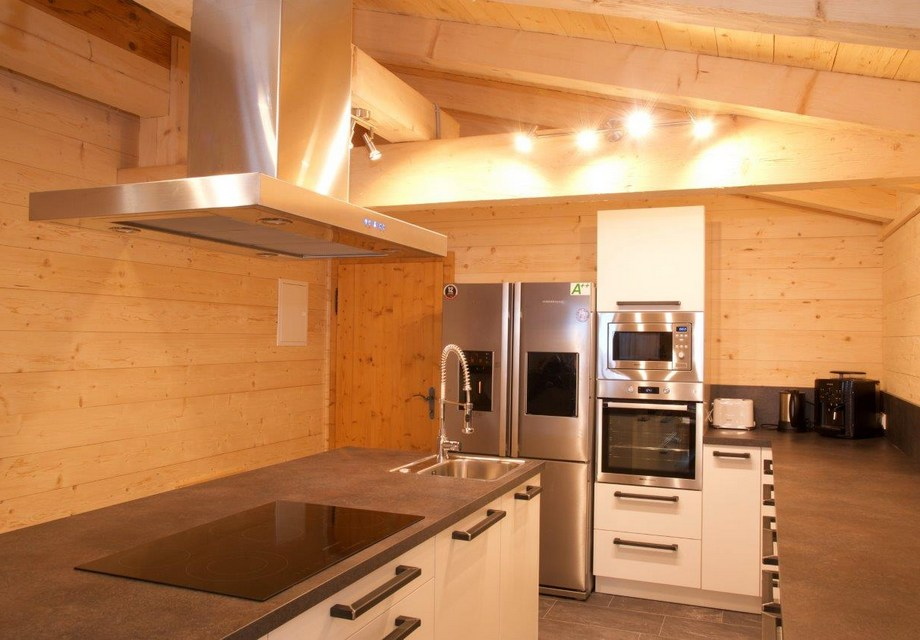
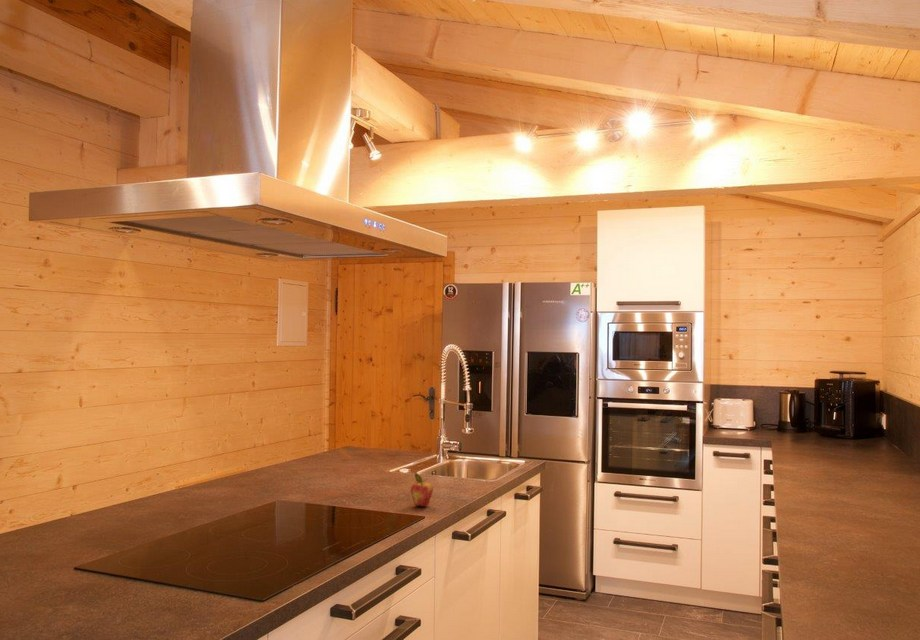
+ fruit [410,471,434,508]
